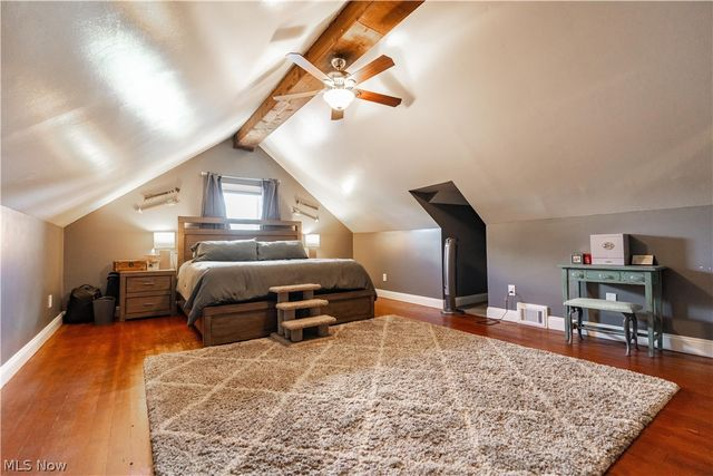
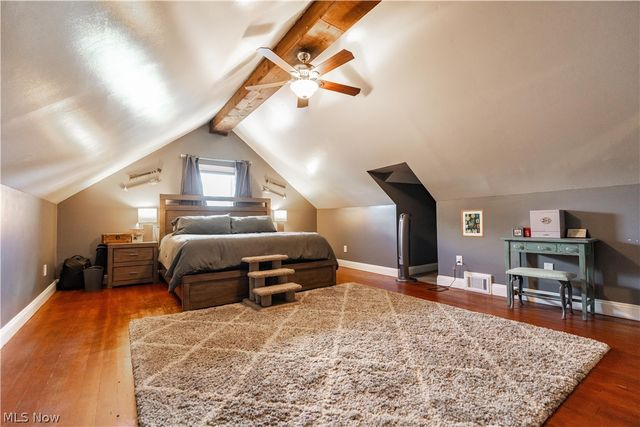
+ wall art [460,208,485,239]
